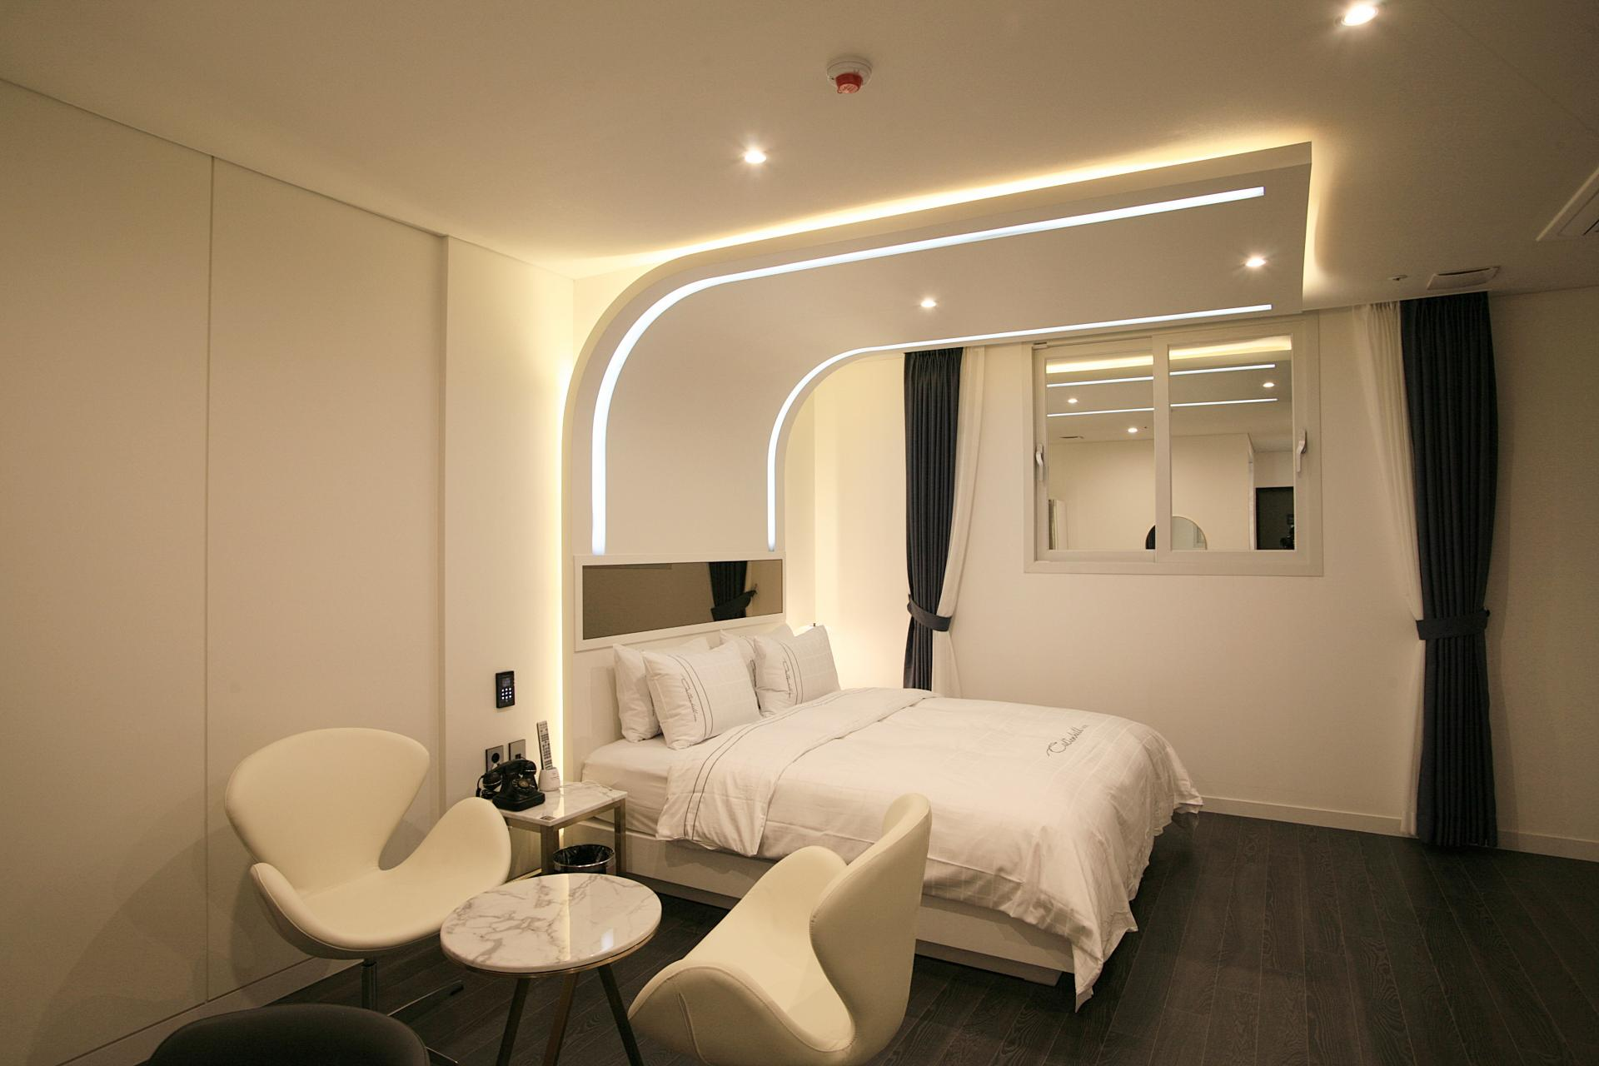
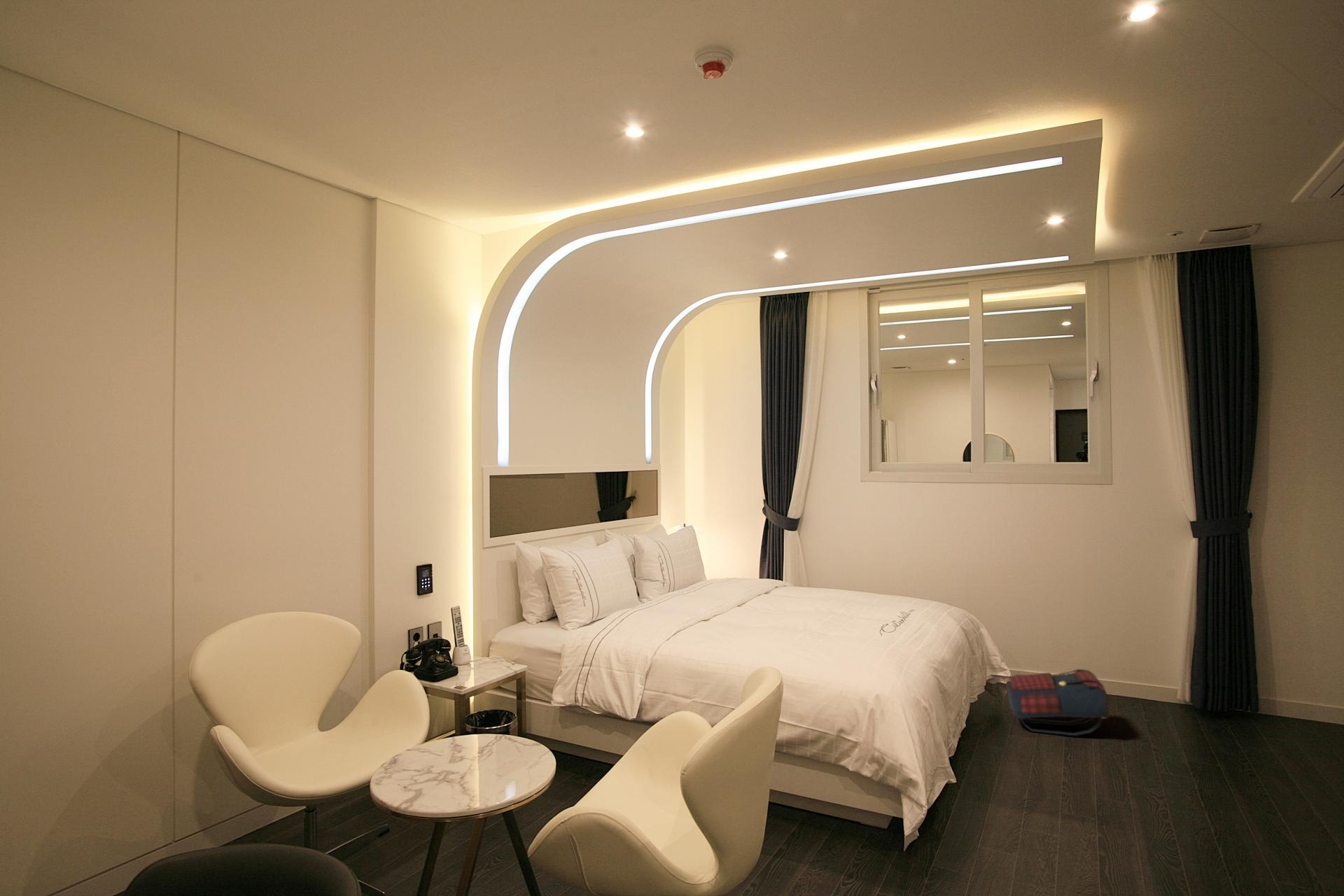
+ satchel [1007,668,1109,736]
